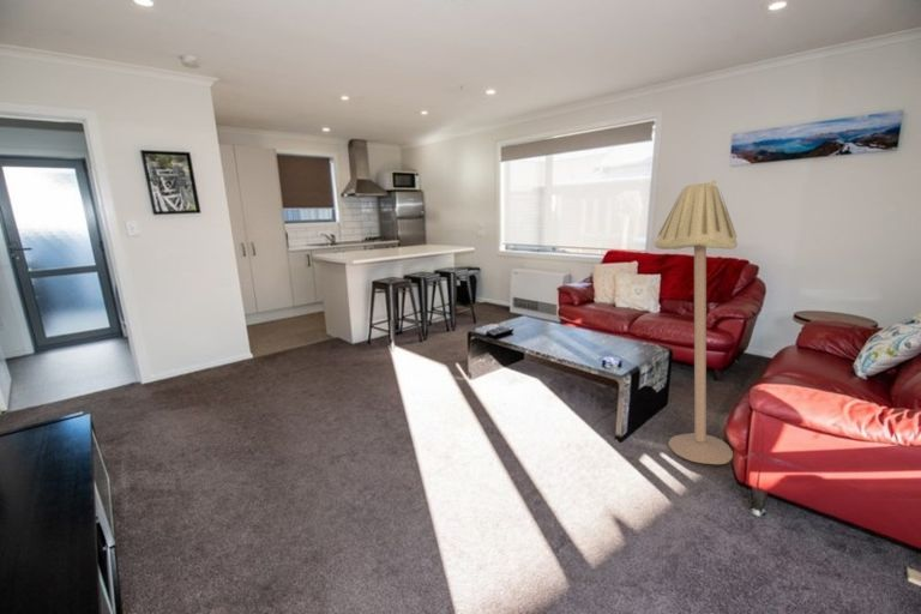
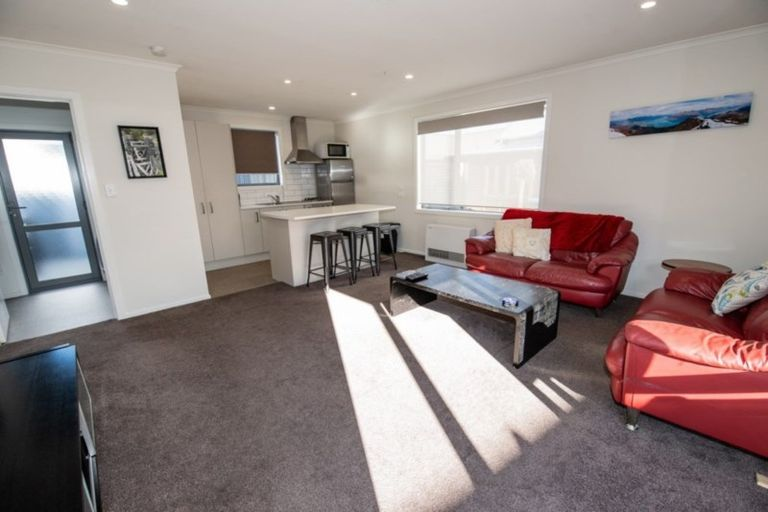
- floor lamp [654,179,739,465]
